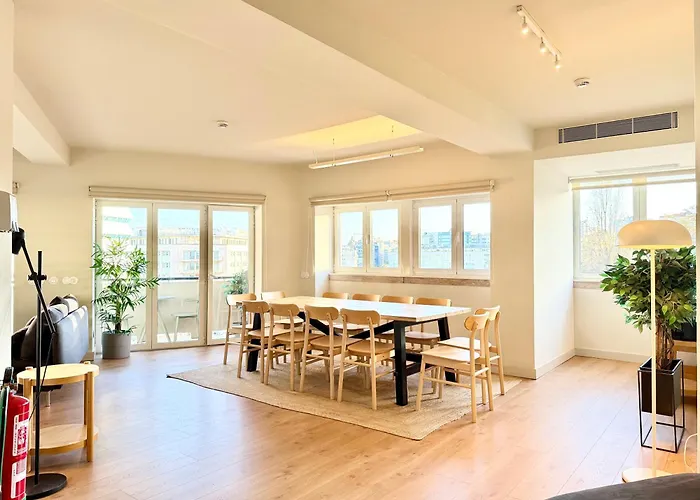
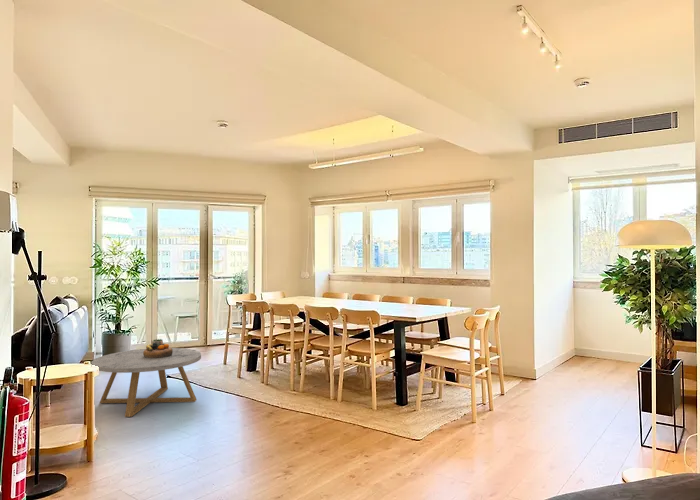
+ coffee table [91,347,202,418]
+ decorative bowl [143,338,173,358]
